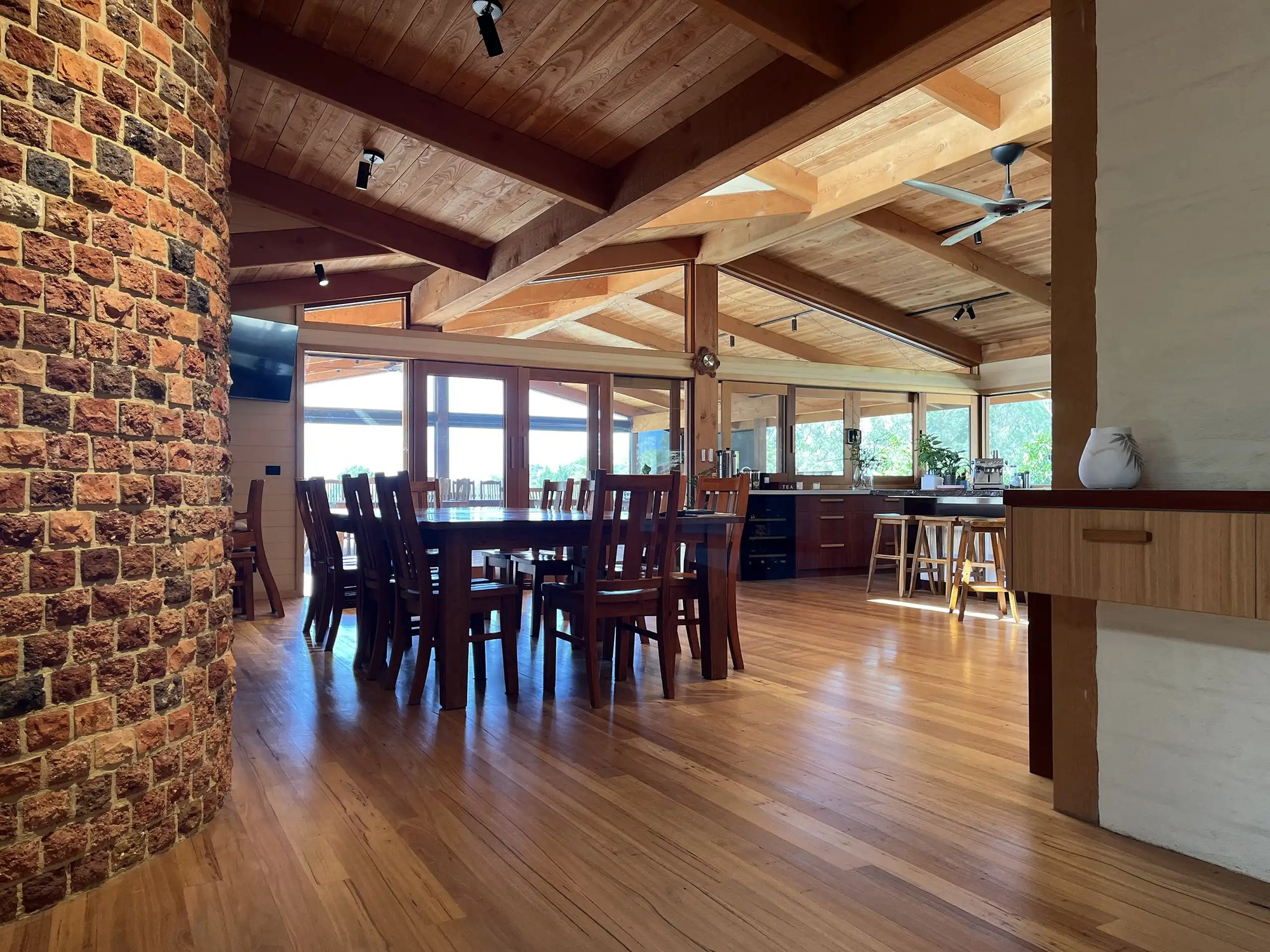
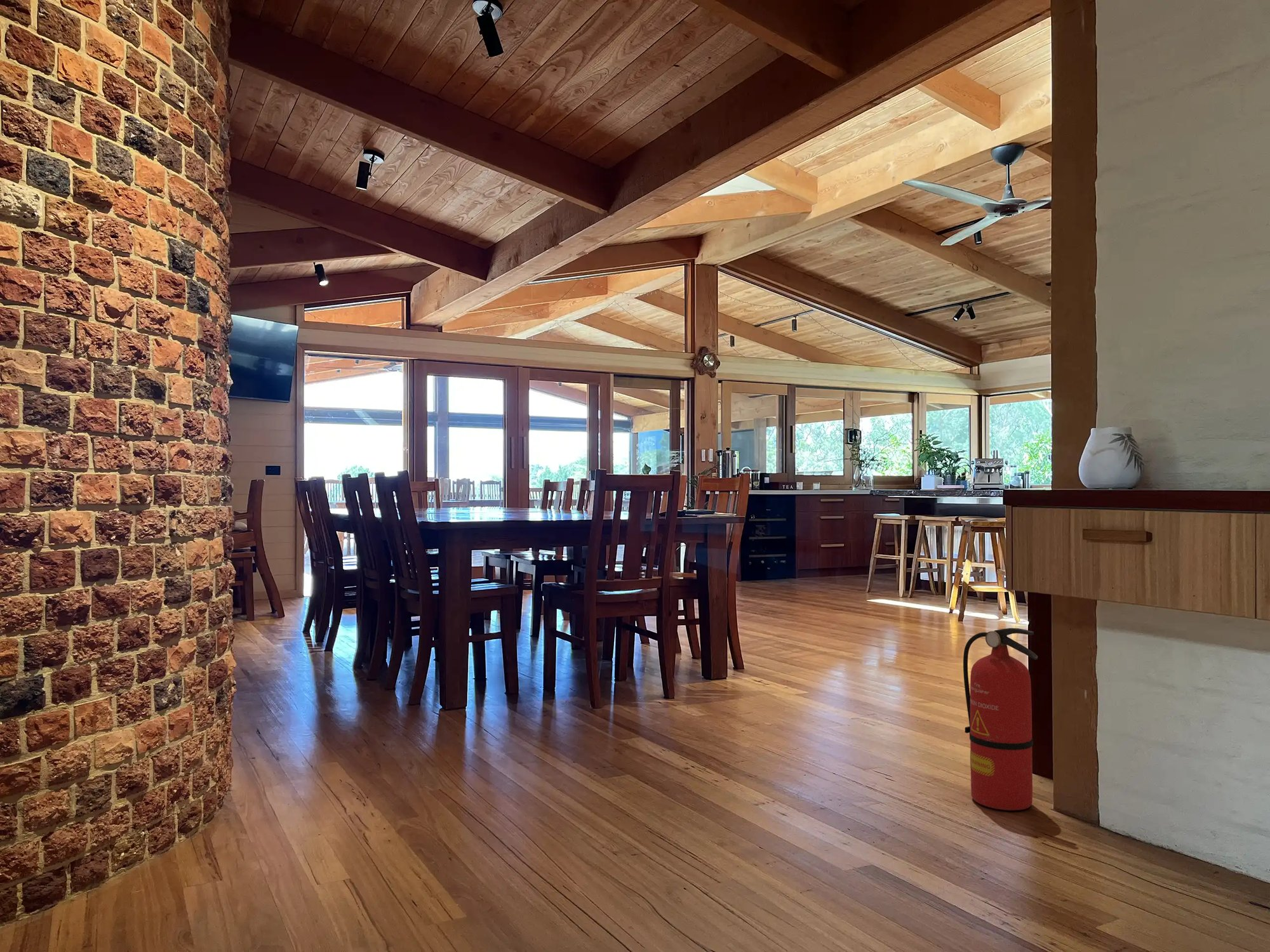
+ fire extinguisher [963,628,1038,811]
